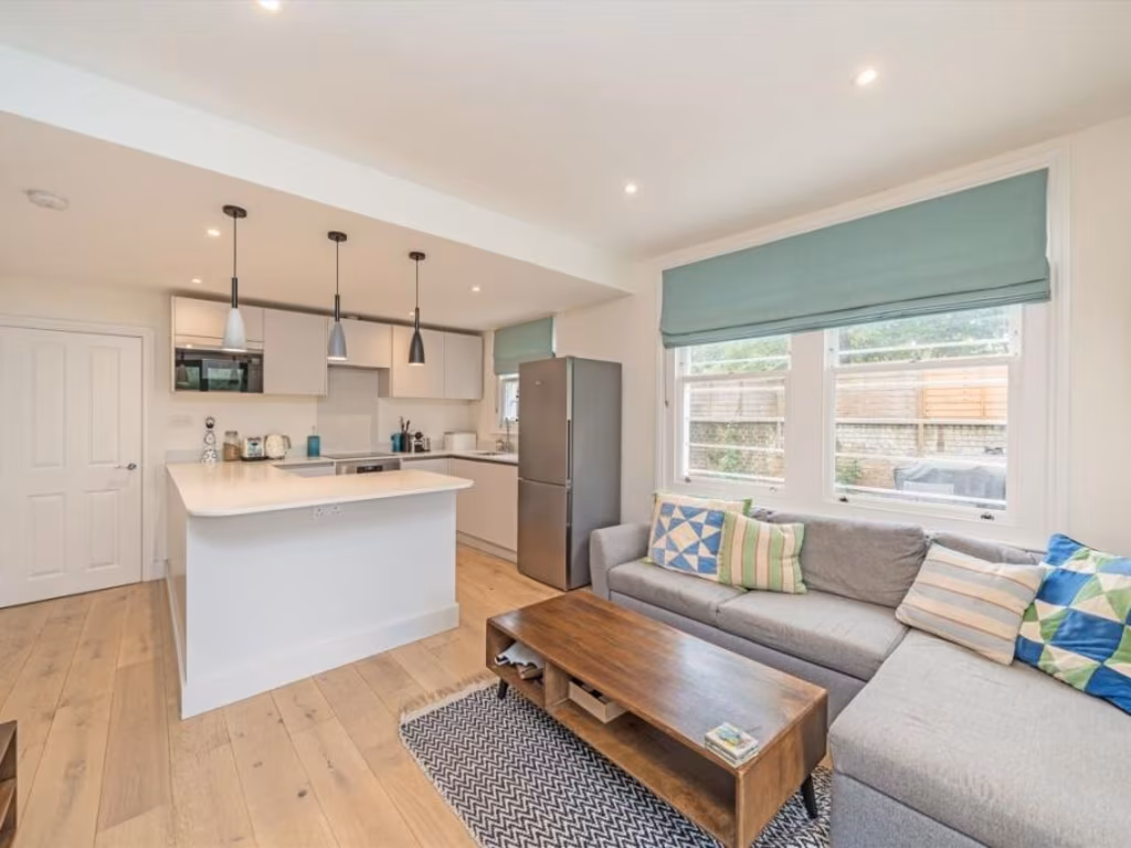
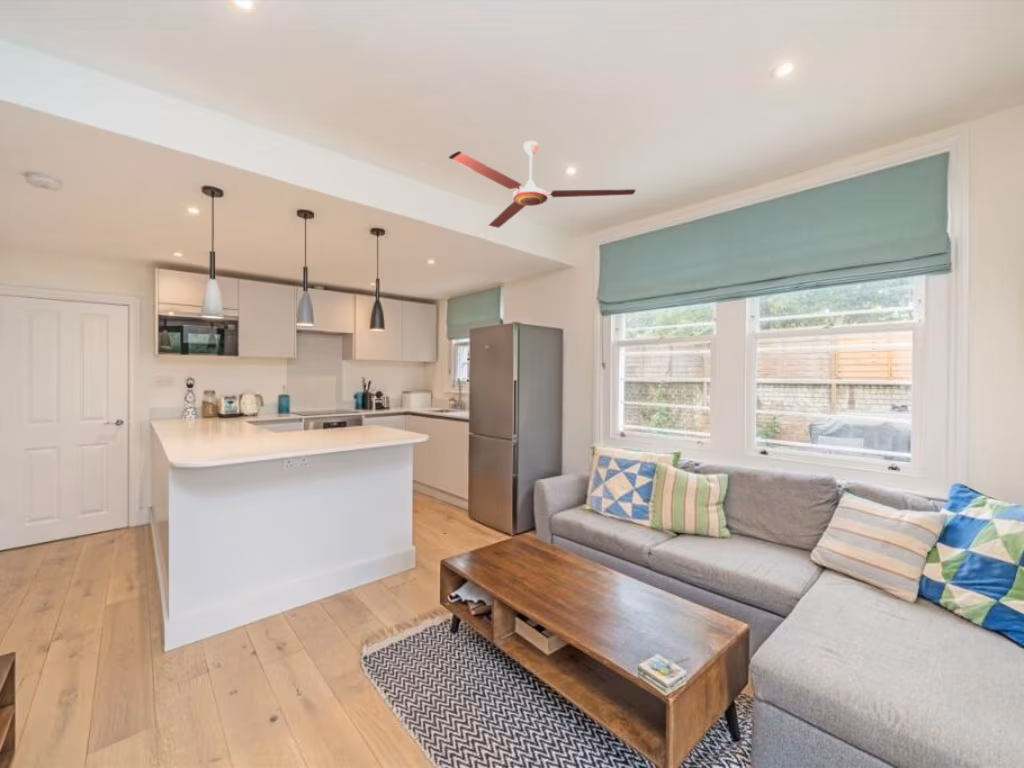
+ ceiling fan [448,140,637,229]
